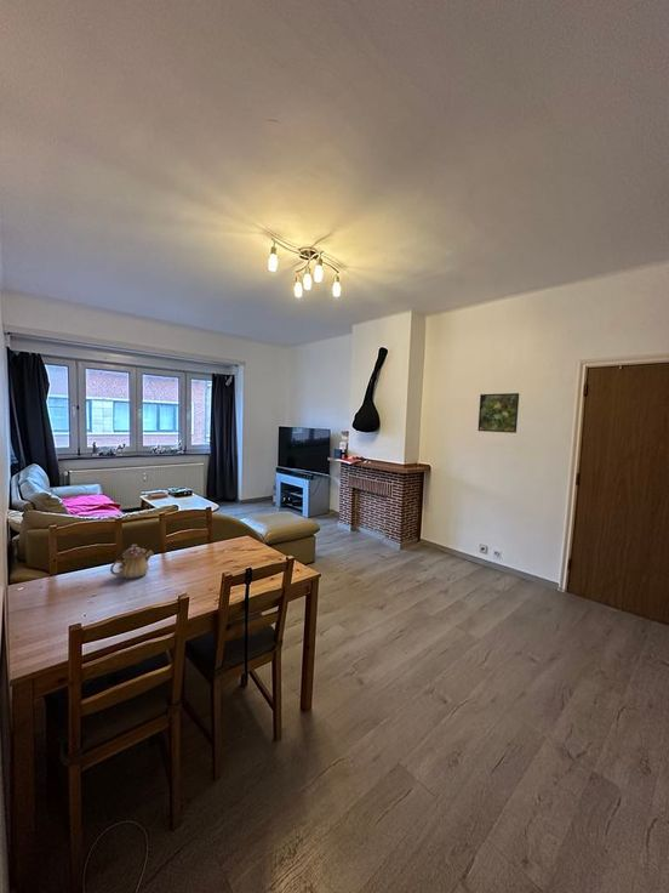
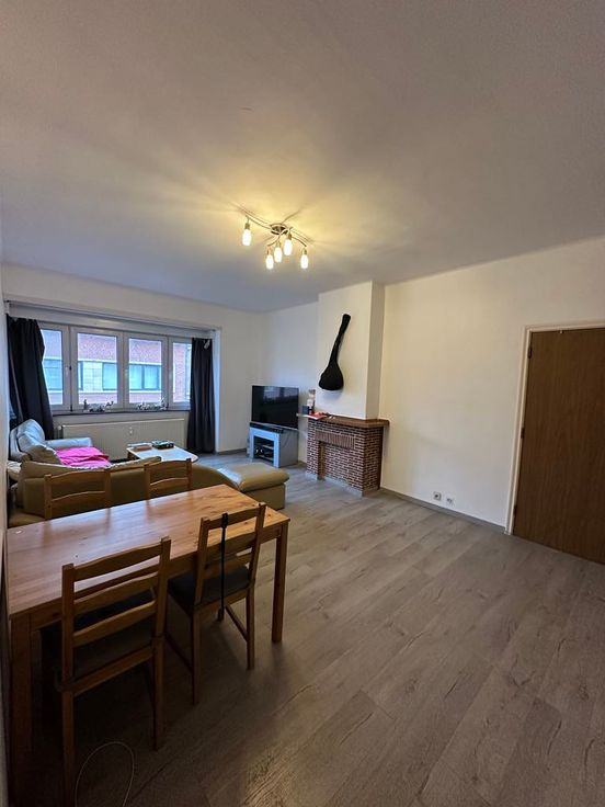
- teapot [109,544,155,580]
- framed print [476,392,520,434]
